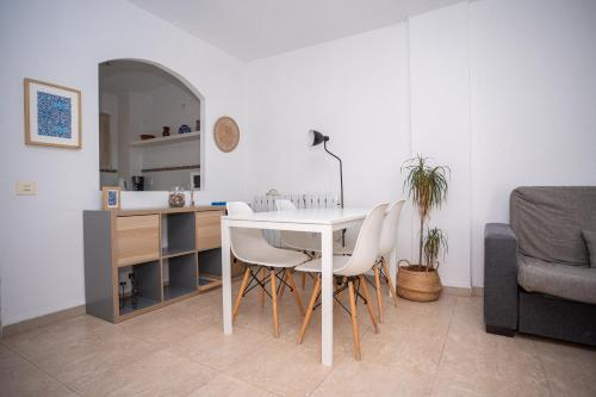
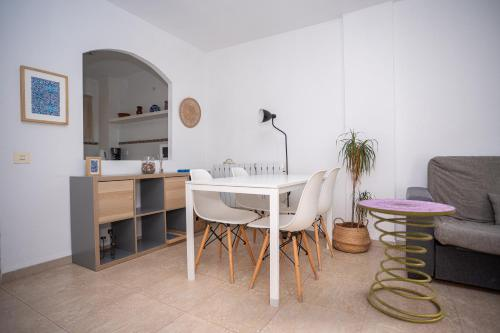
+ side table [357,198,457,324]
